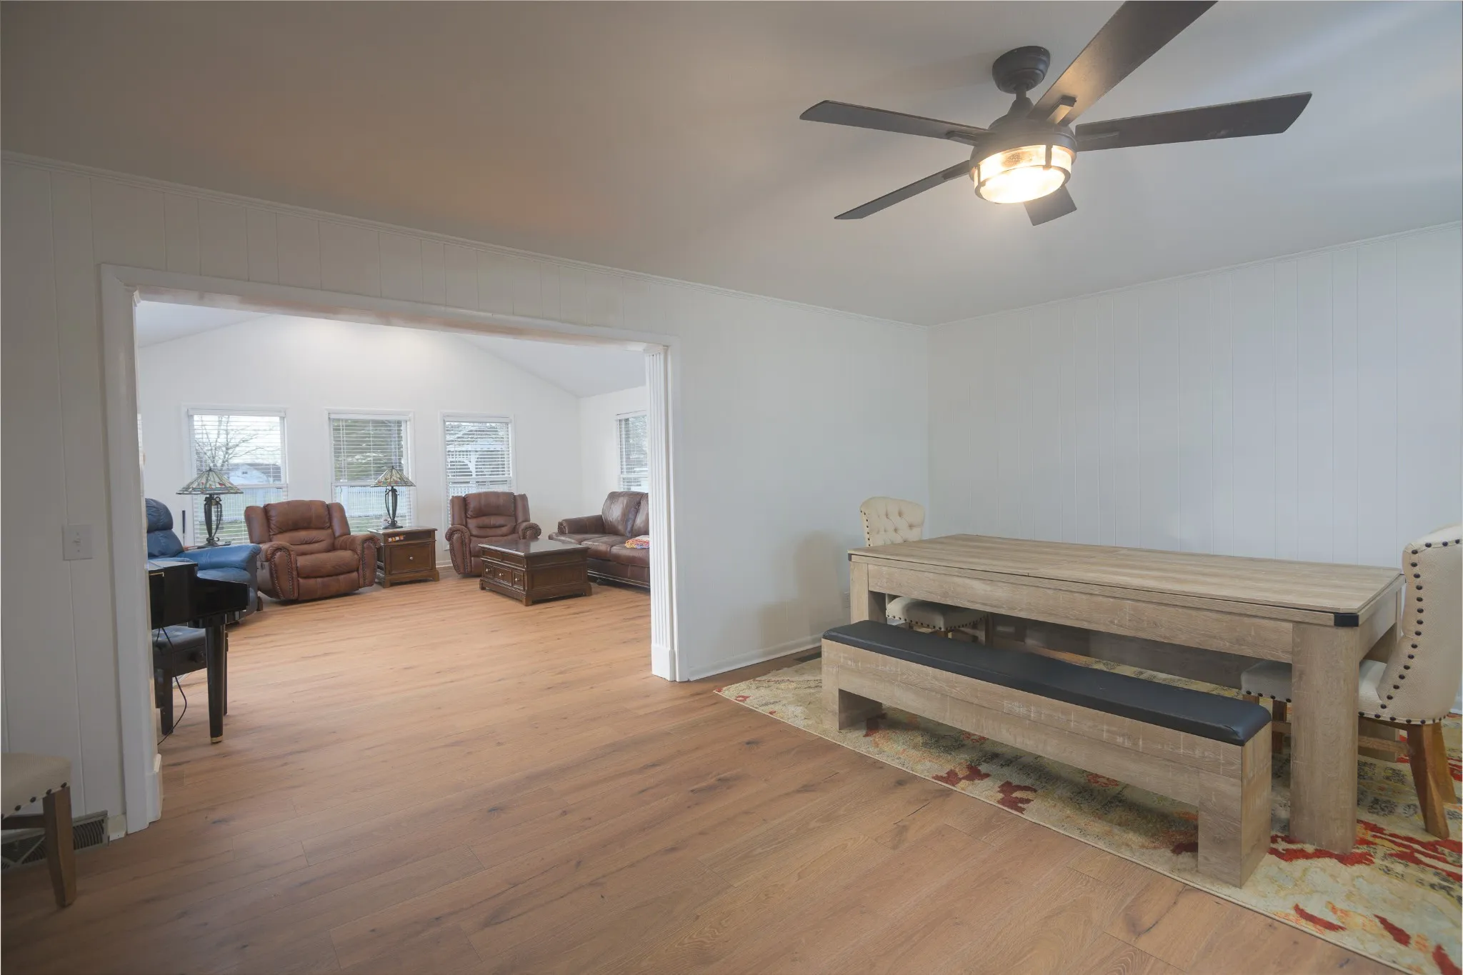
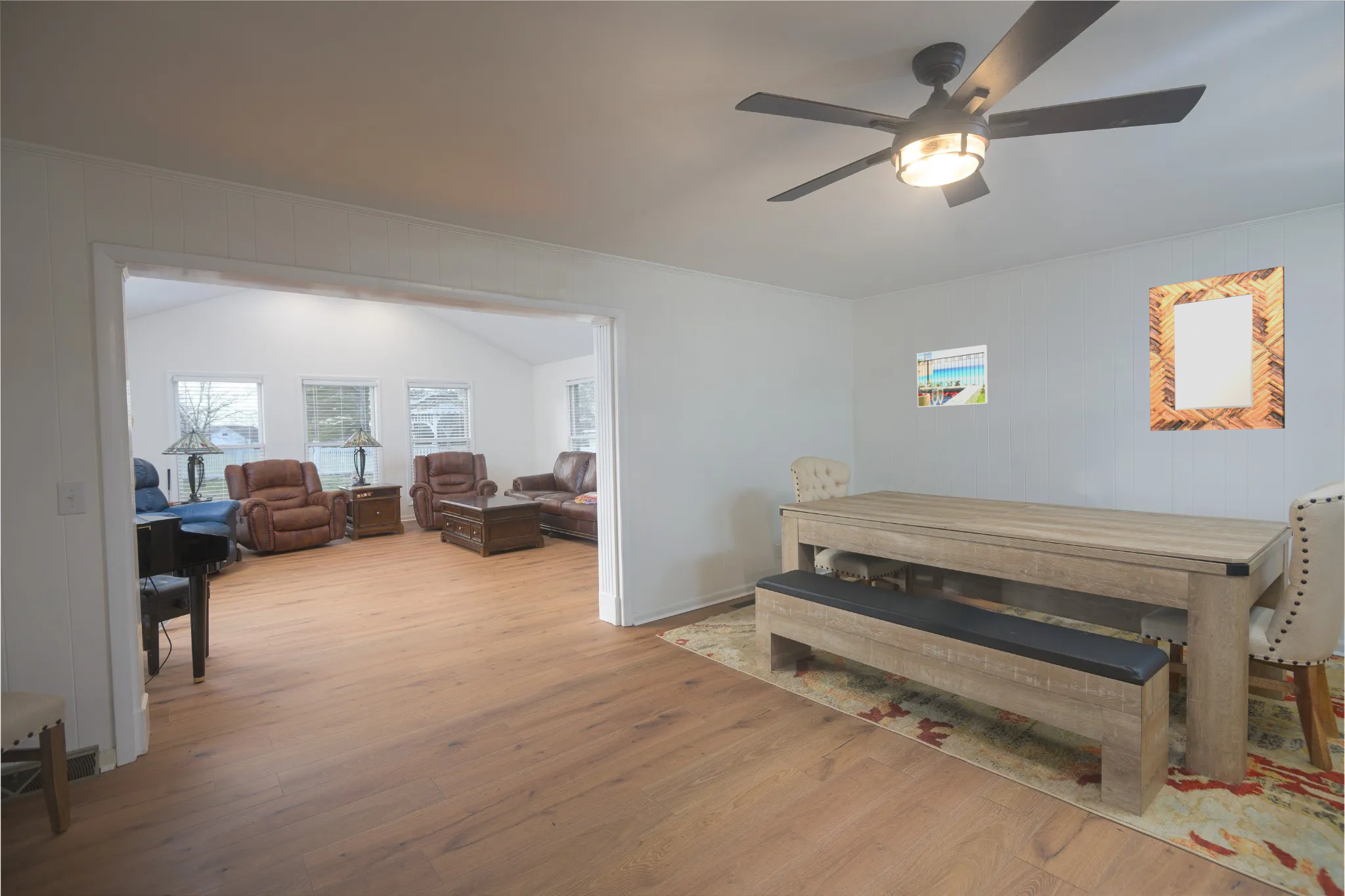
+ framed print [916,344,988,408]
+ home mirror [1149,266,1285,431]
